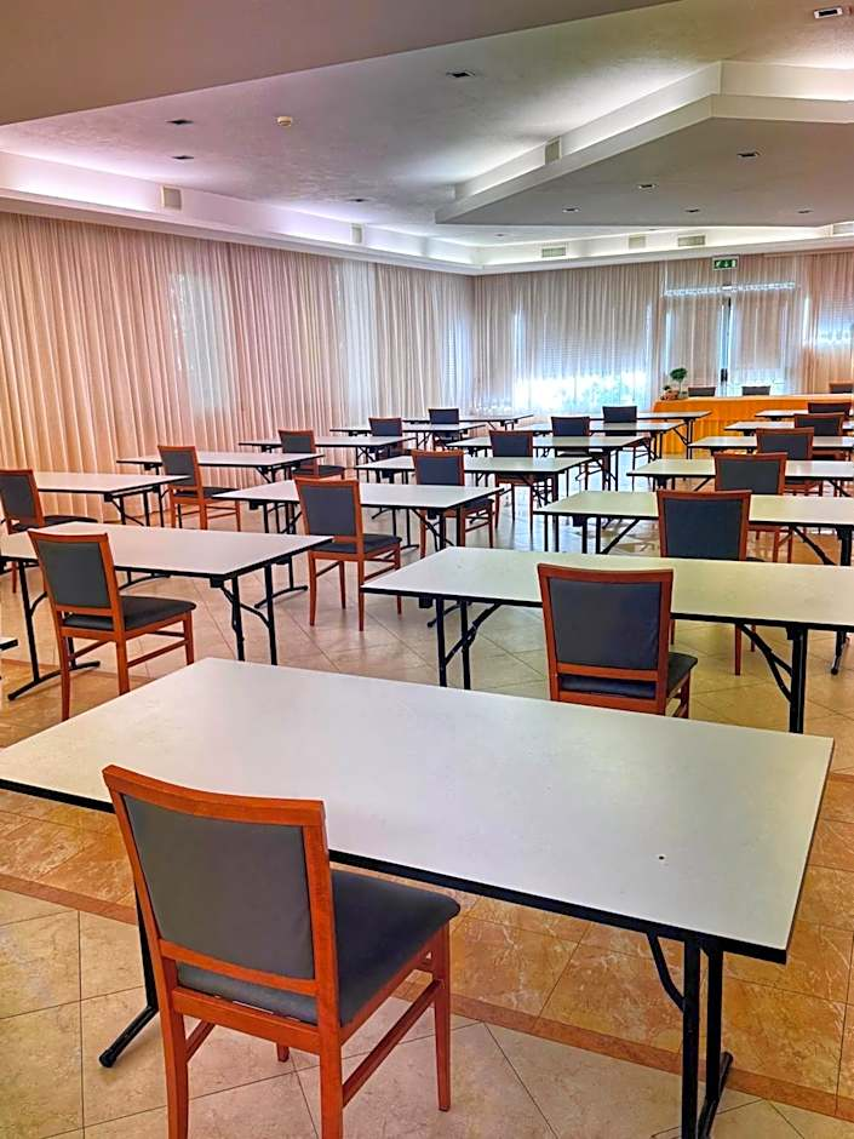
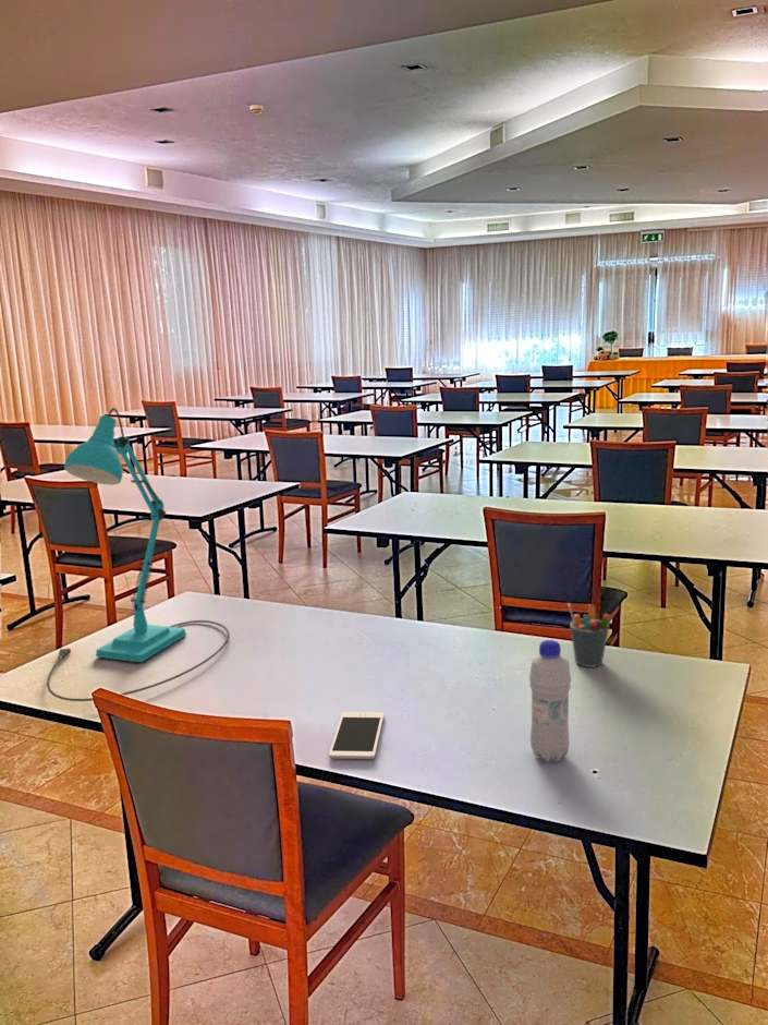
+ bottle [528,639,572,762]
+ desk lamp [46,407,231,702]
+ cell phone [328,711,386,760]
+ pen holder [568,602,612,668]
